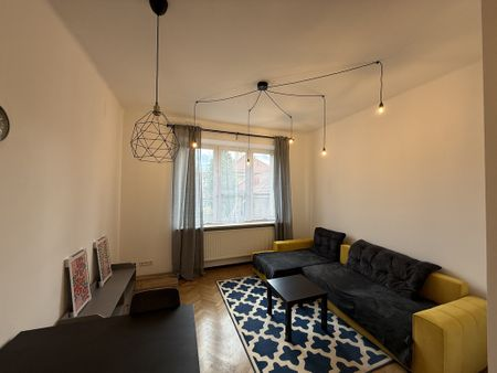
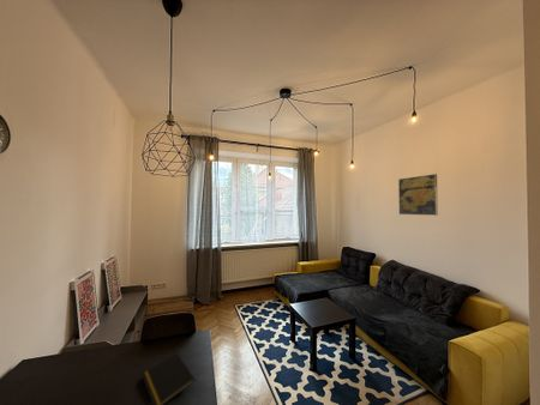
+ notepad [140,351,197,405]
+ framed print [397,173,439,217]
